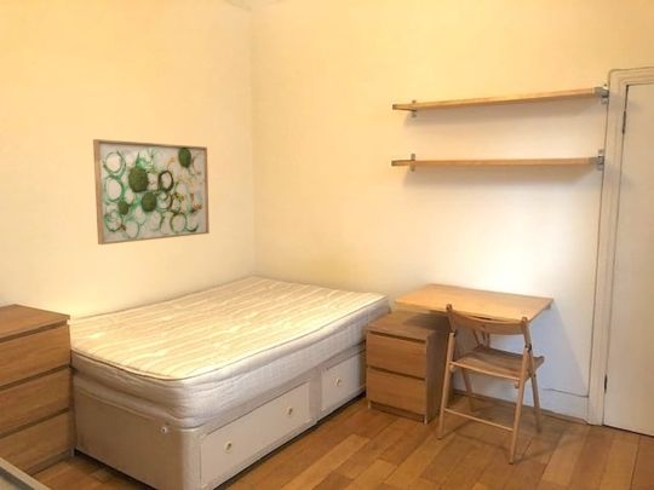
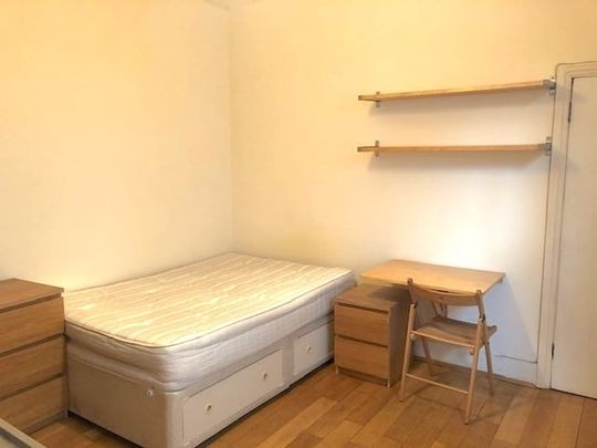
- wall art [92,138,211,246]
